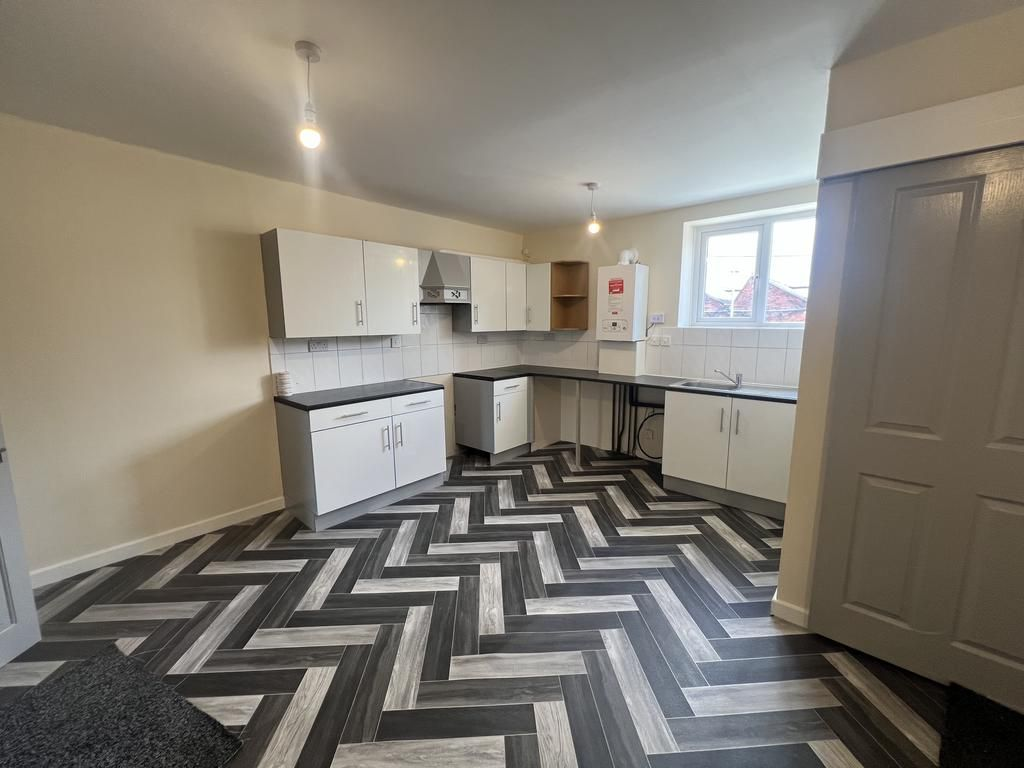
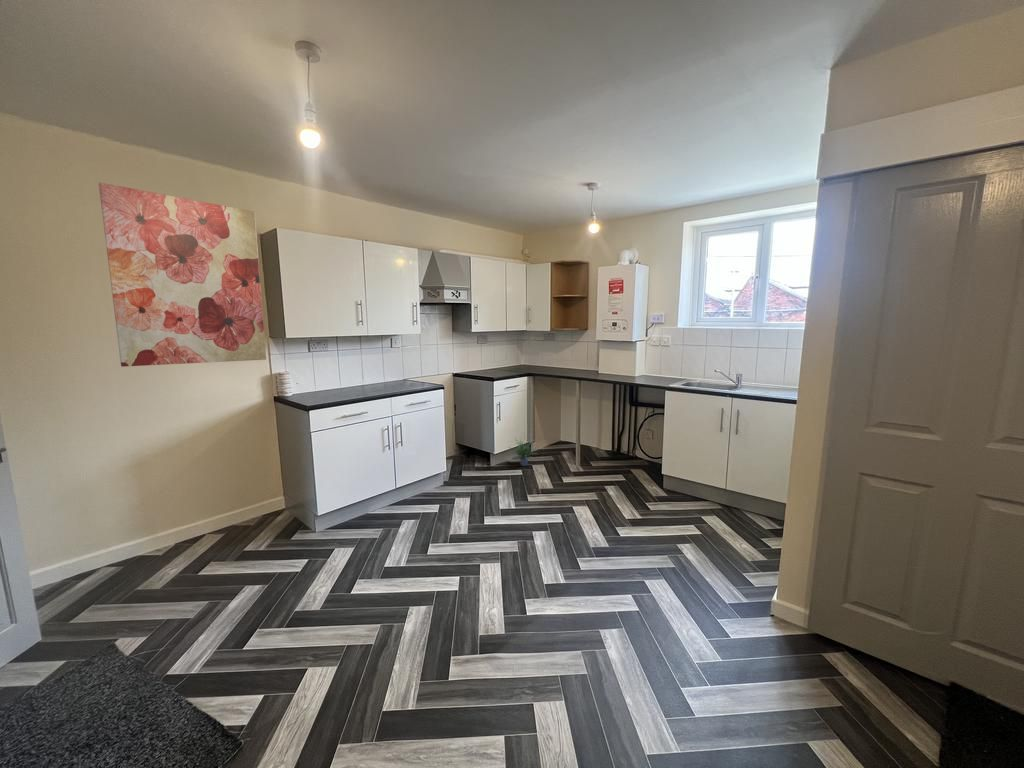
+ potted plant [507,436,540,467]
+ wall art [98,181,267,368]
